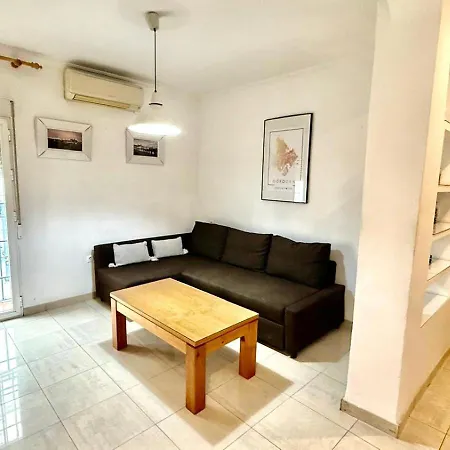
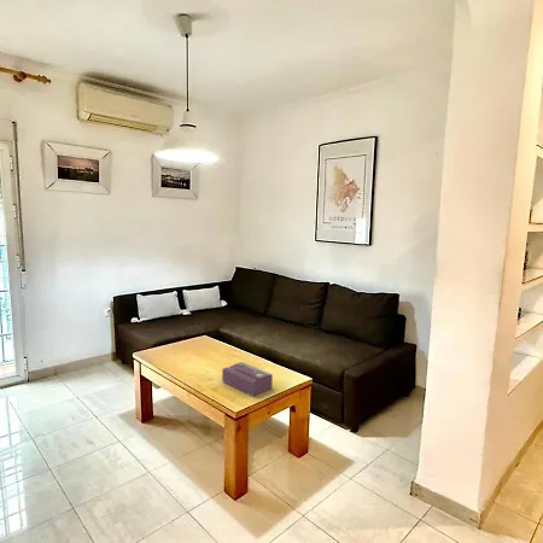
+ tissue box [221,361,274,397]
